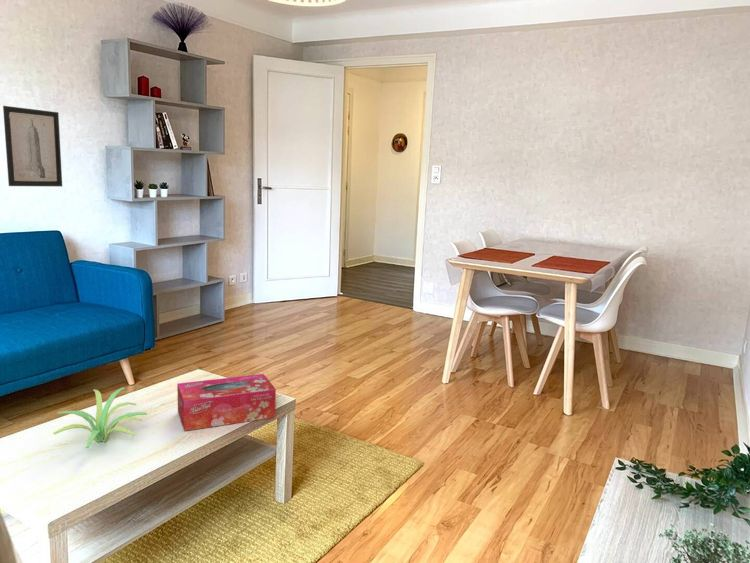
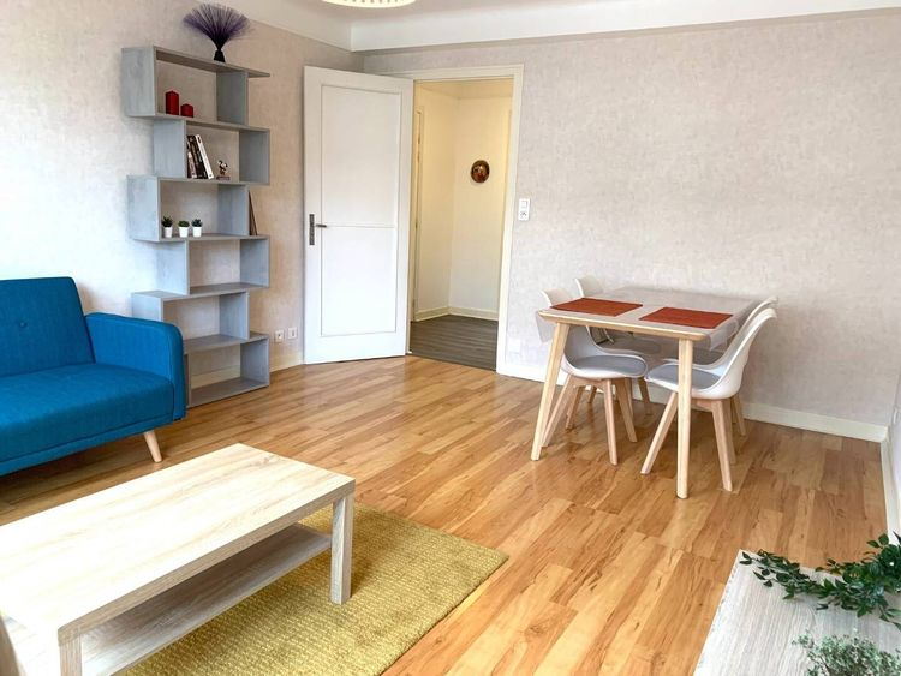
- tissue box [176,373,277,432]
- wall art [2,105,63,188]
- plant [52,386,148,449]
